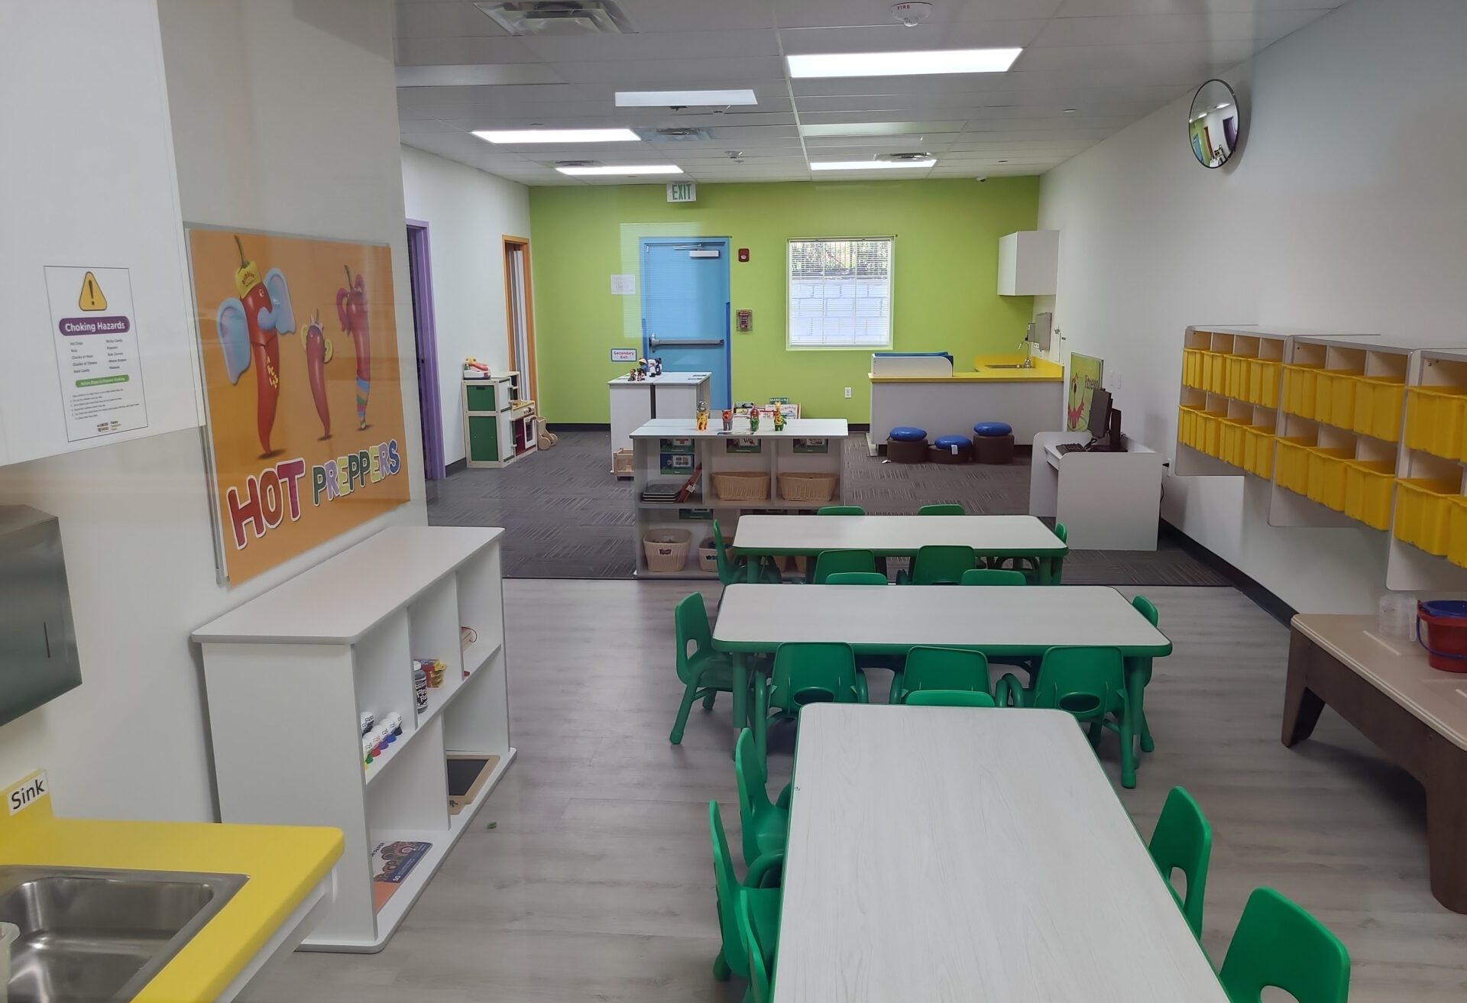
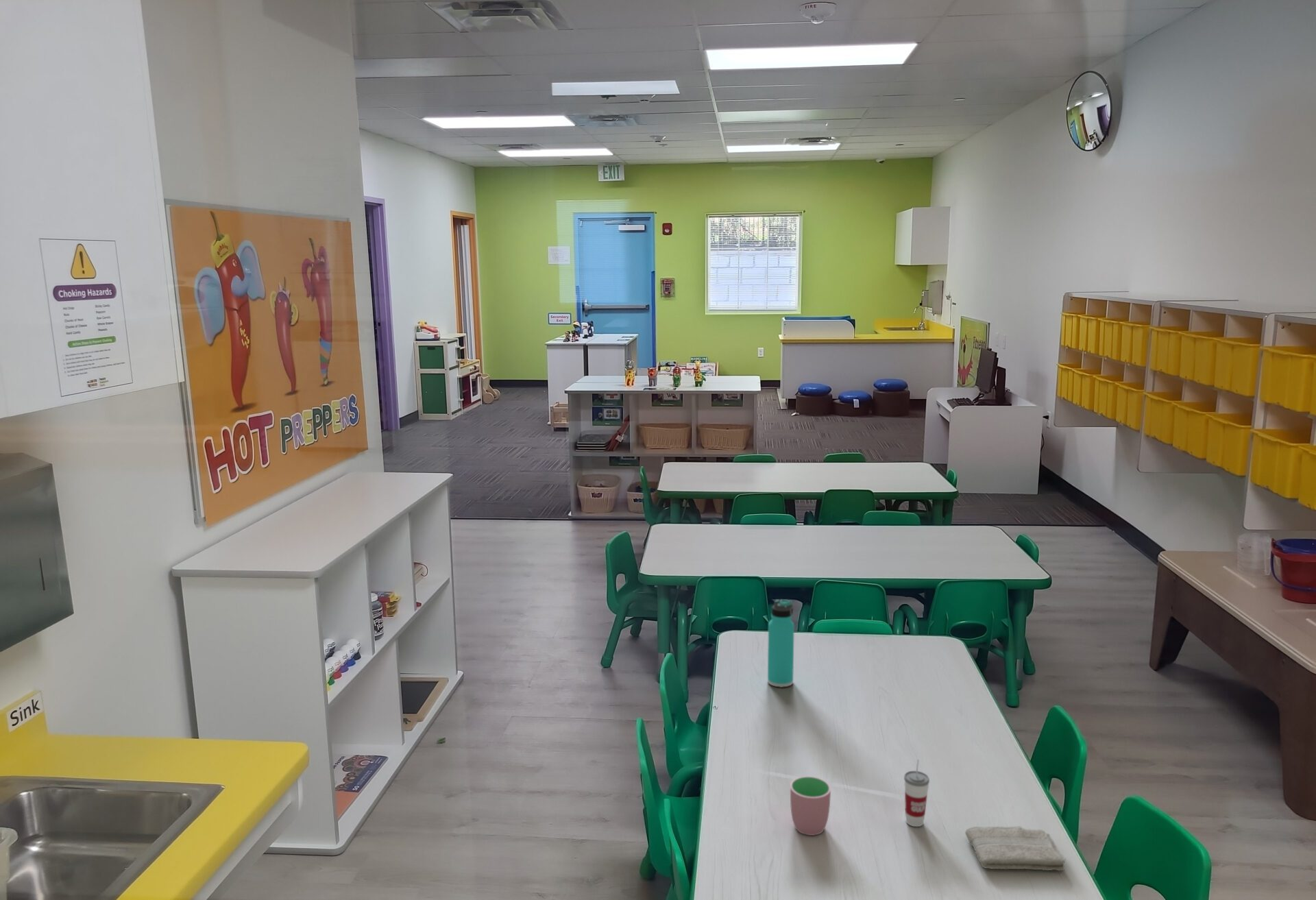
+ washcloth [964,825,1067,872]
+ cup [903,759,930,827]
+ thermos bottle [767,598,795,688]
+ cup [790,775,831,836]
